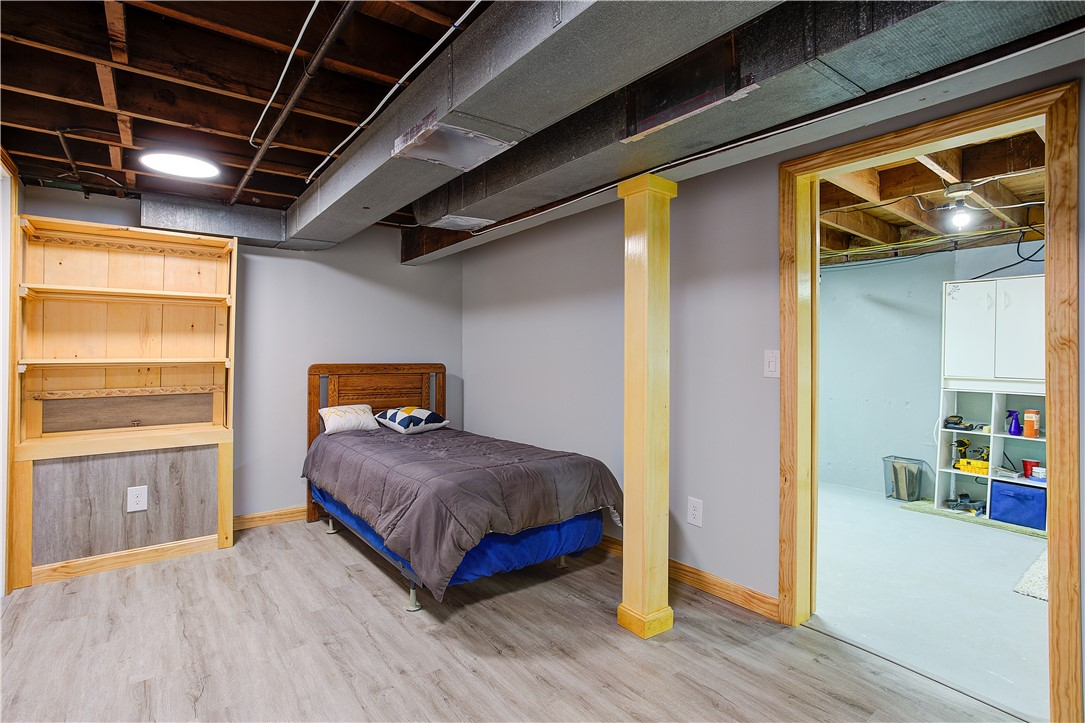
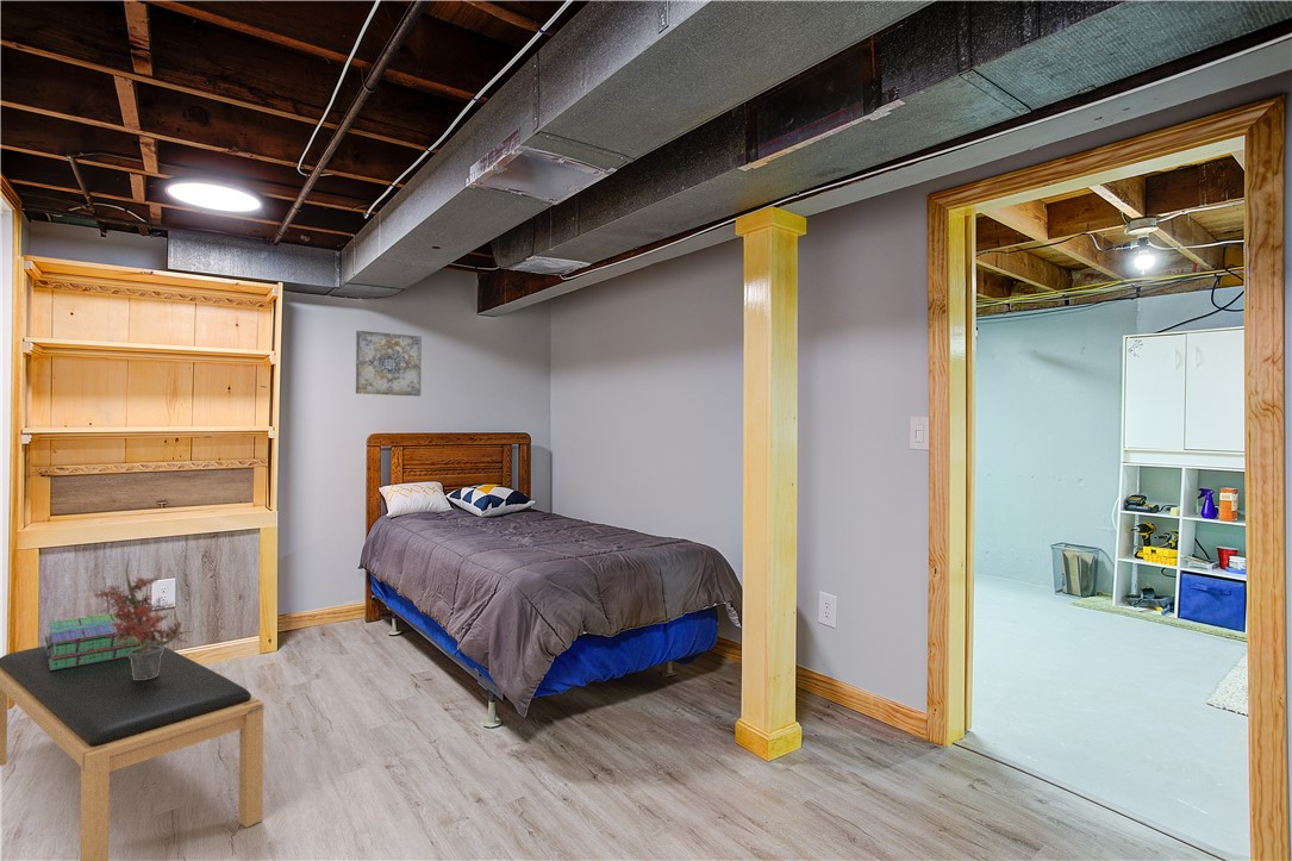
+ potted plant [90,557,193,680]
+ stack of books [44,611,142,670]
+ wall art [355,329,423,398]
+ bench [0,641,264,861]
